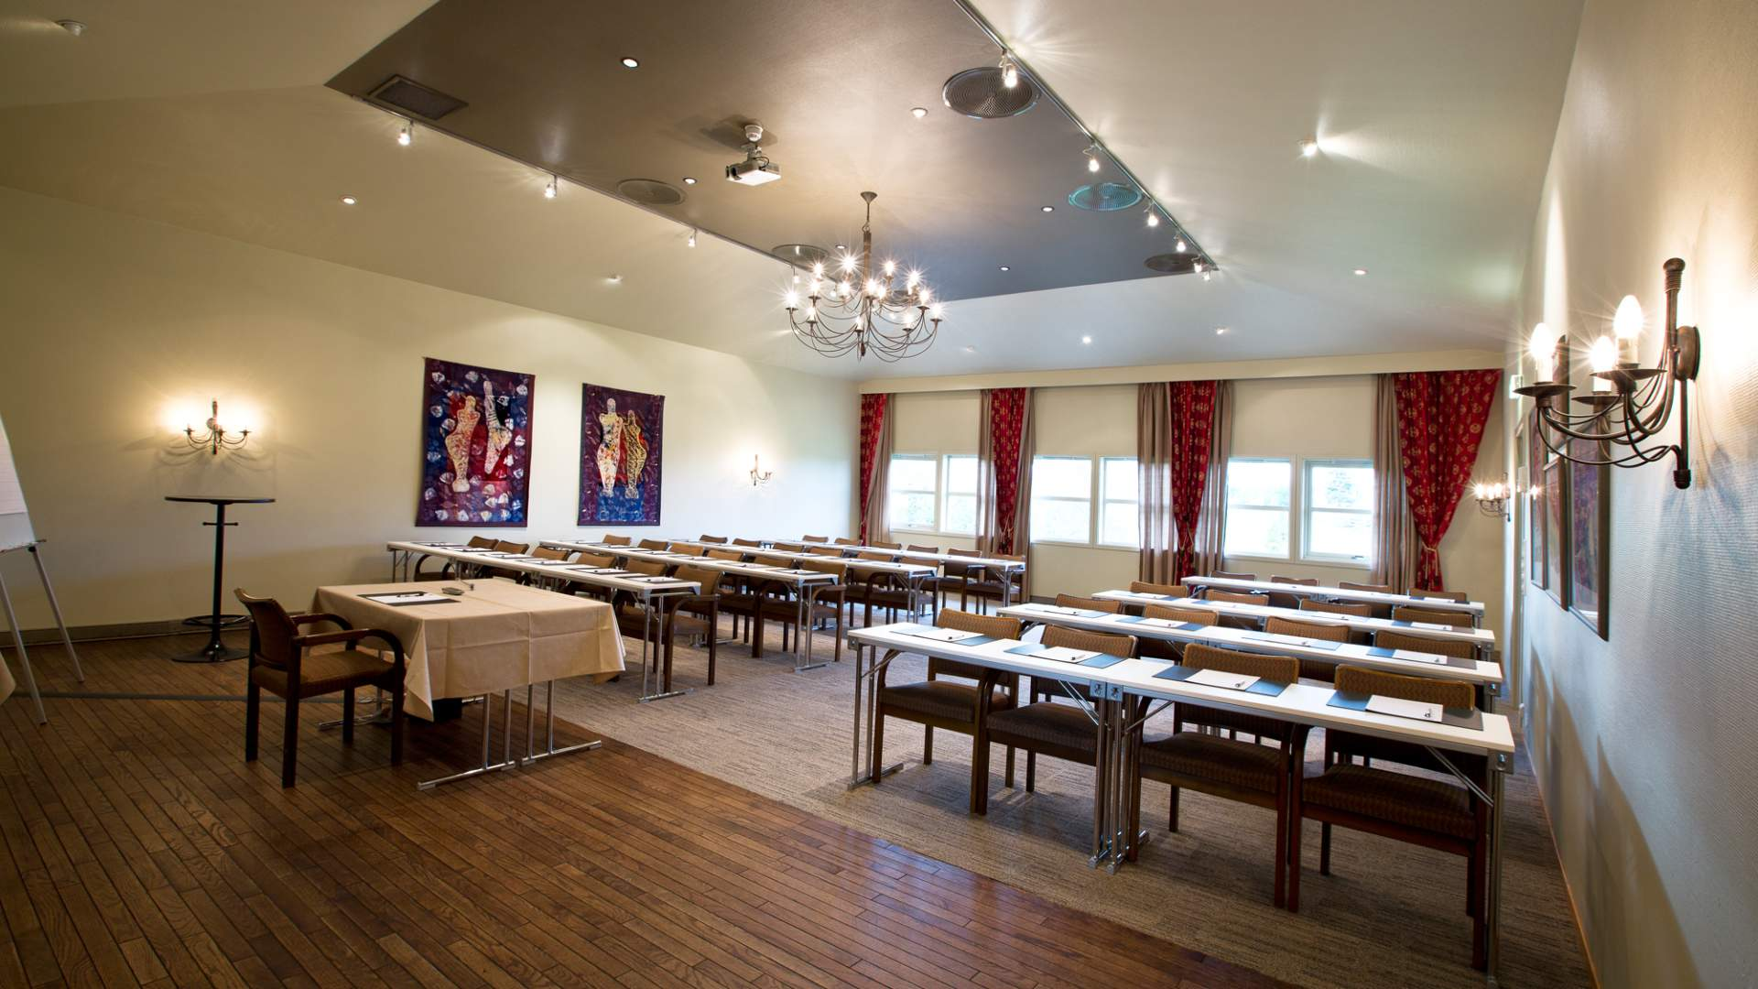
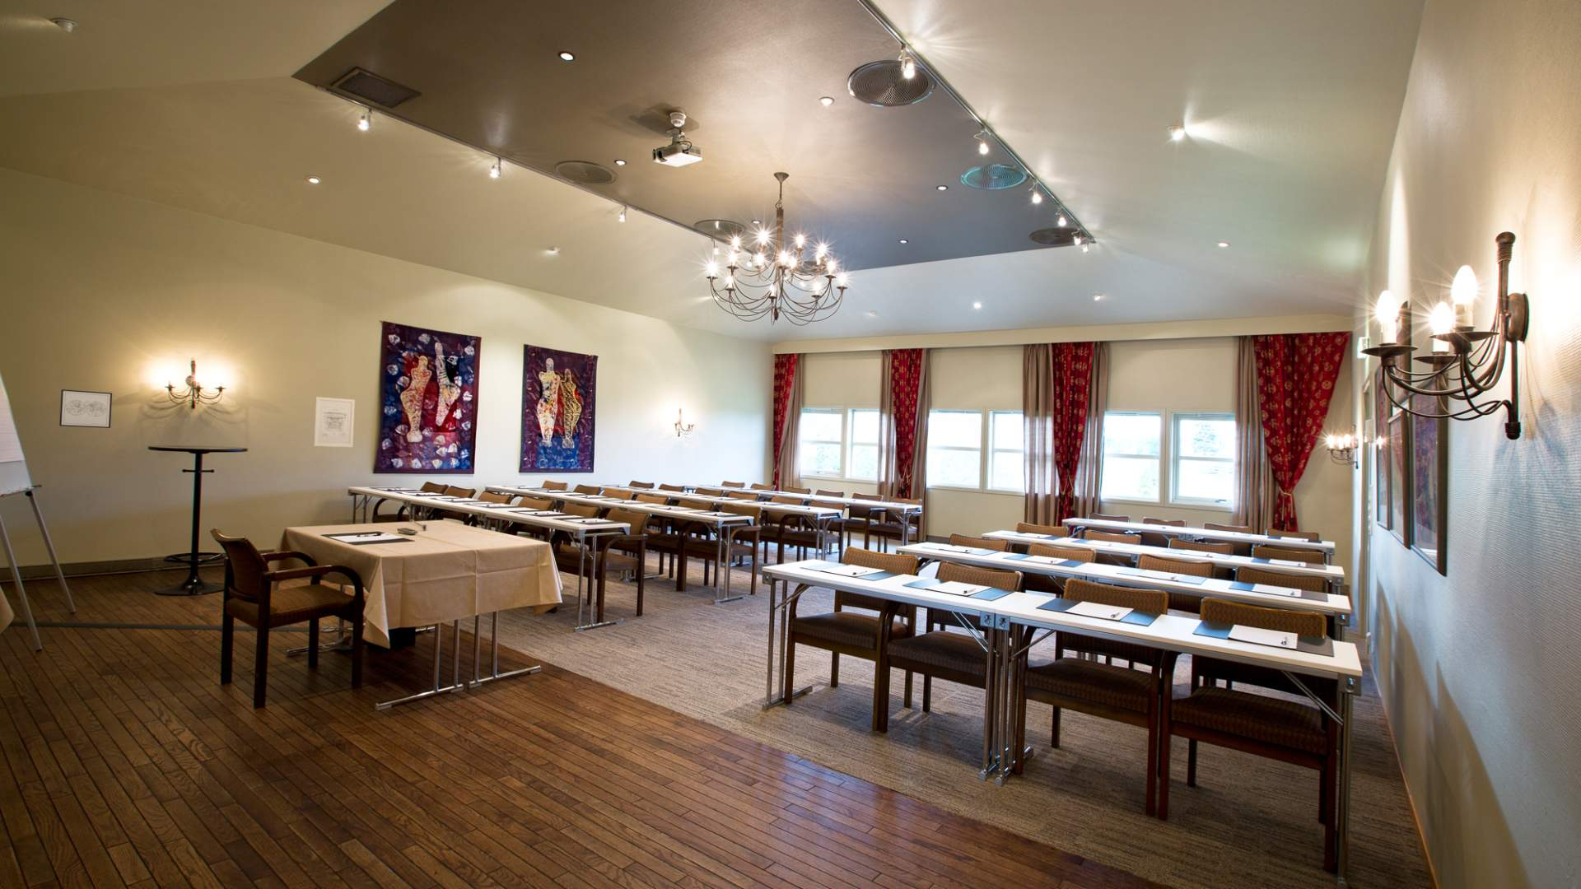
+ wall art [313,396,356,448]
+ wall art [59,389,113,429]
